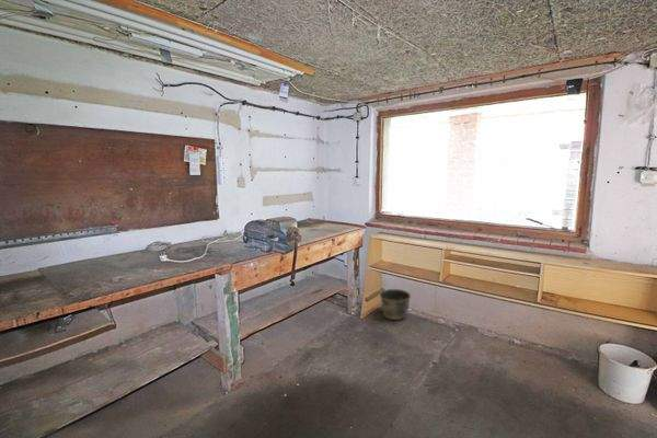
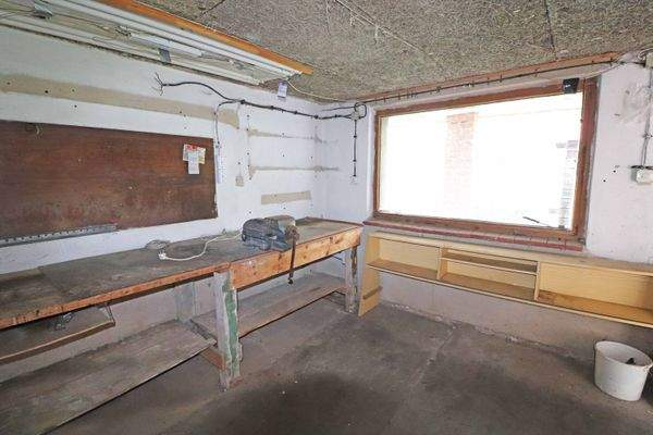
- bucket [379,288,412,321]
